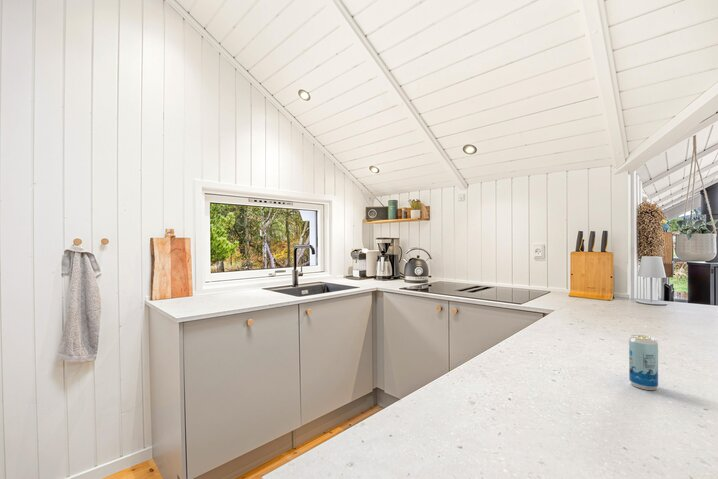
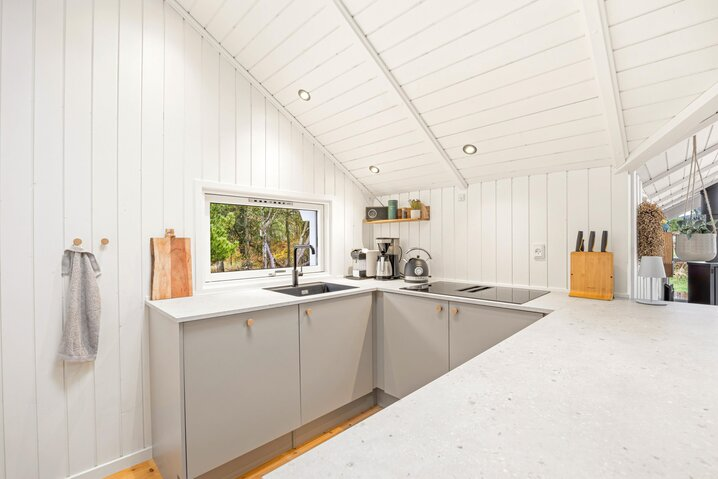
- beverage can [628,334,659,391]
